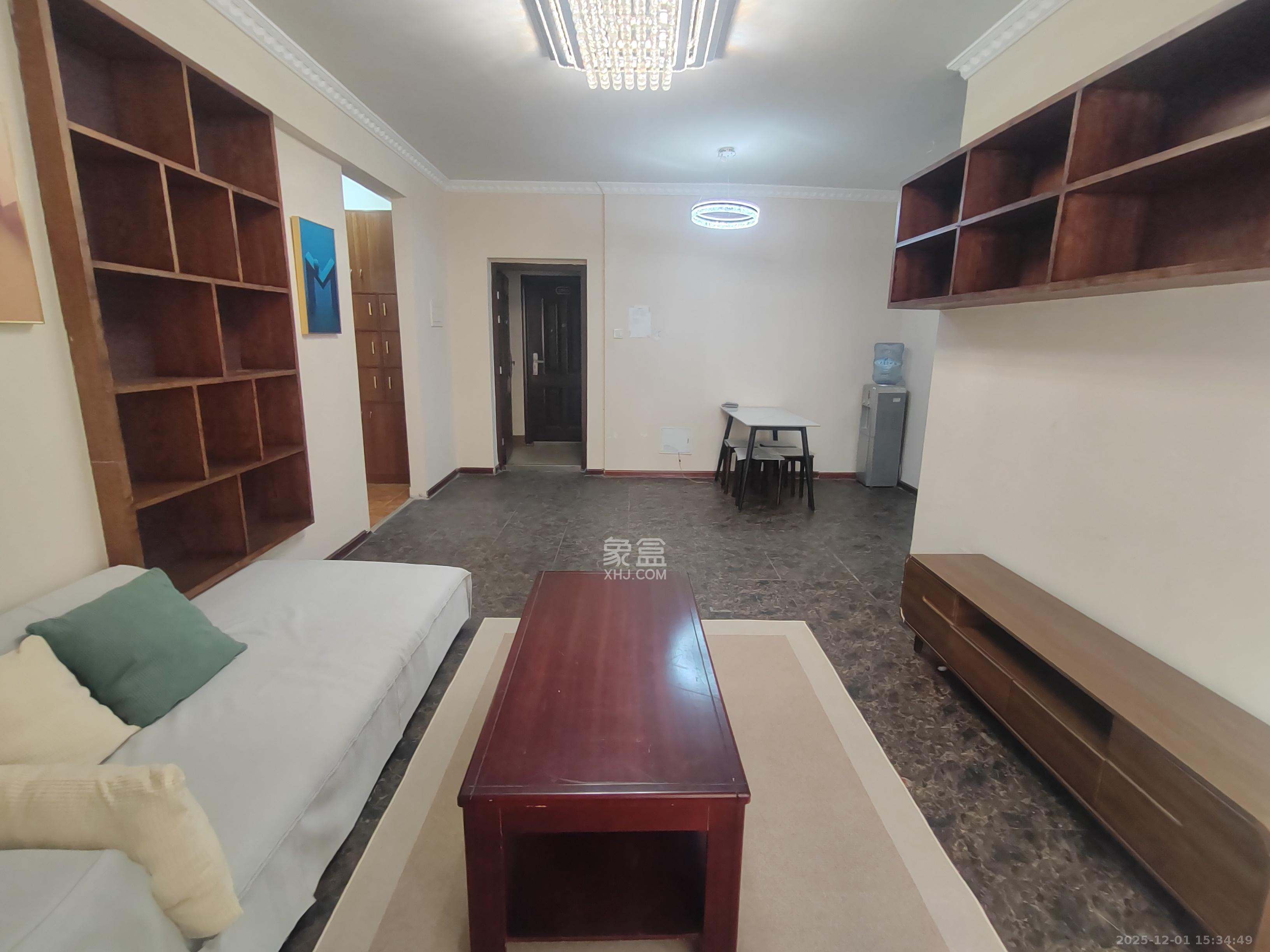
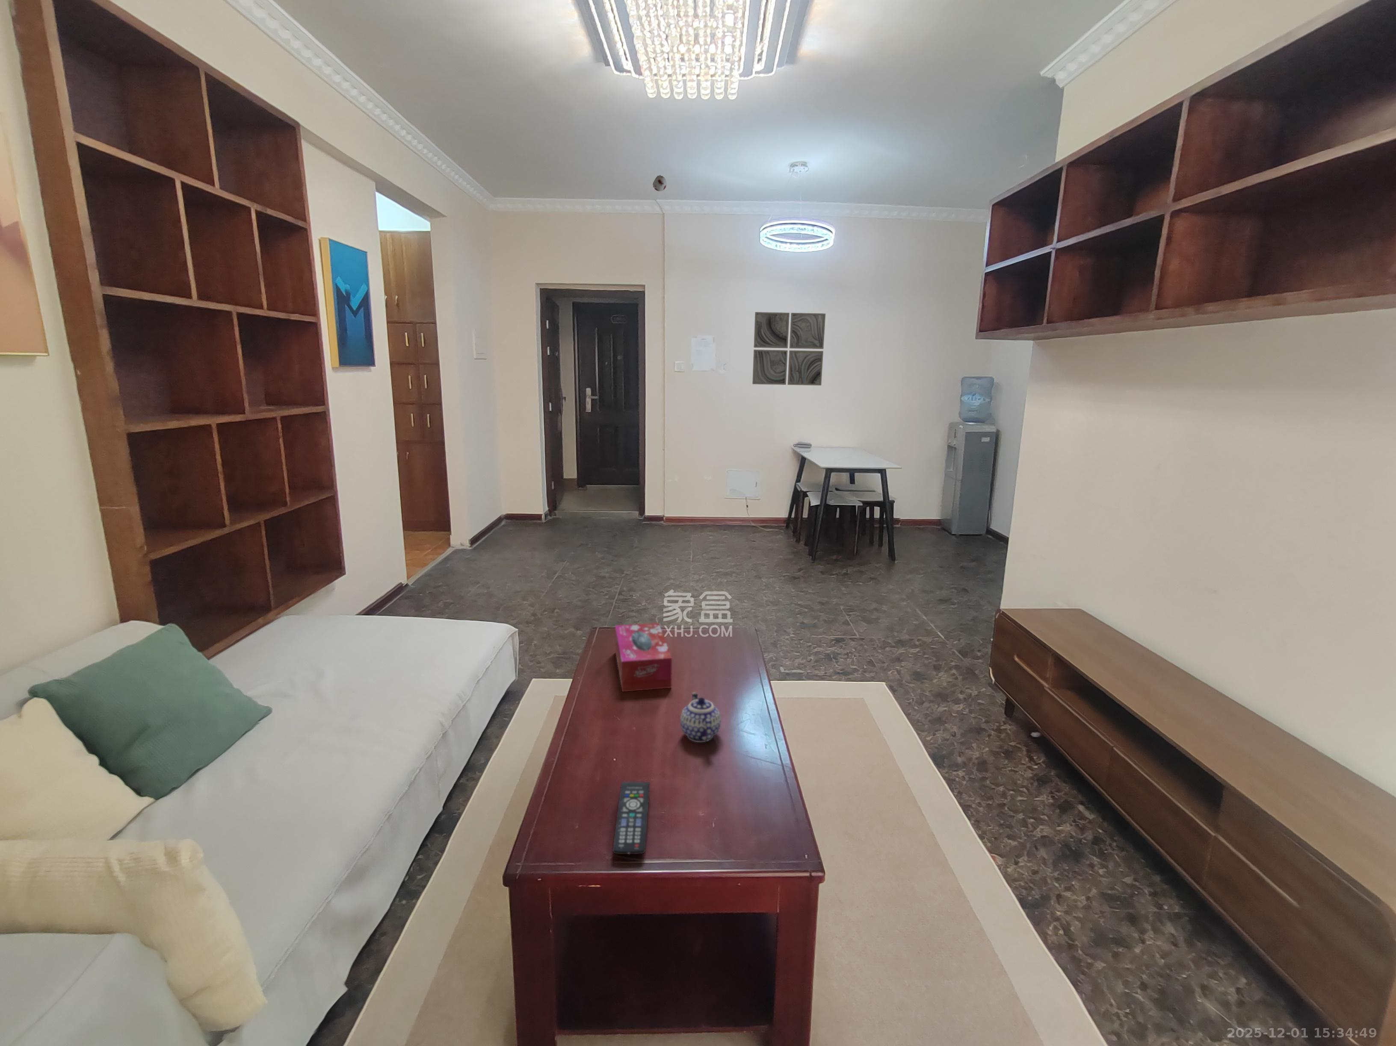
+ remote control [612,781,650,855]
+ tissue box [614,623,673,692]
+ smoke detector [652,175,667,192]
+ wall art [752,312,826,386]
+ teapot [680,692,721,743]
